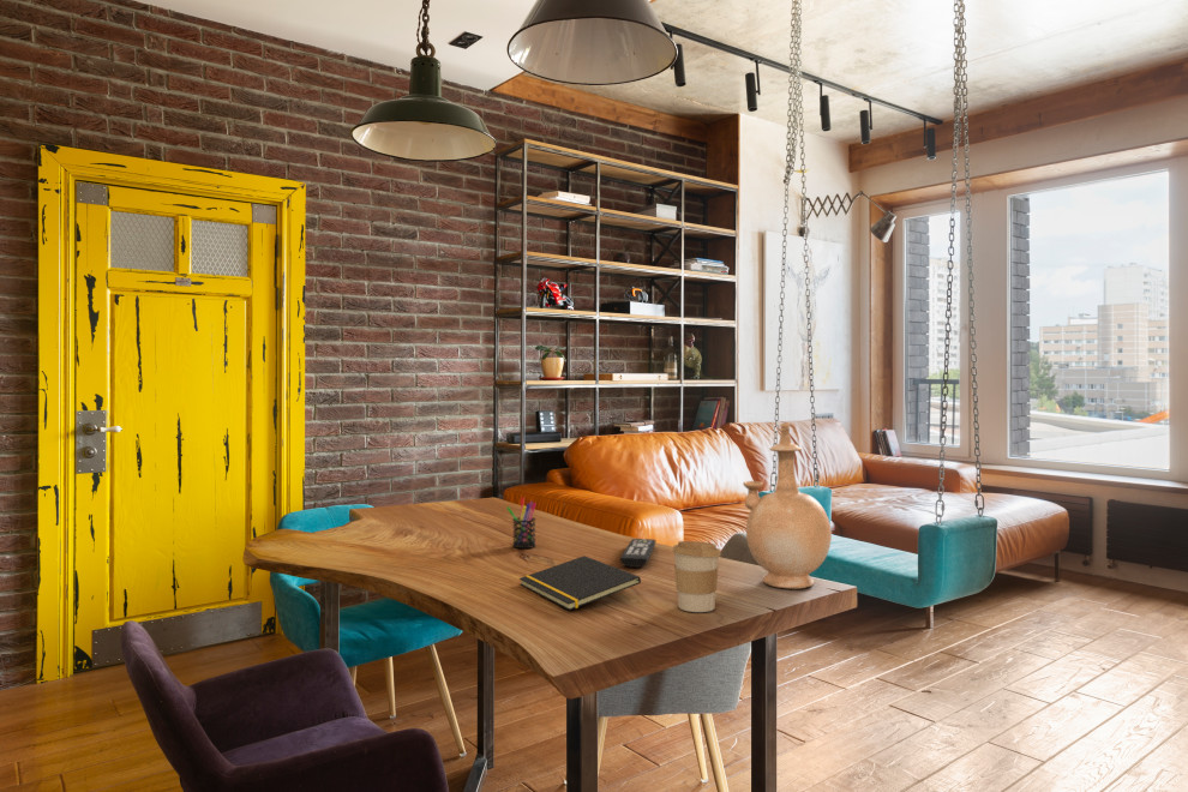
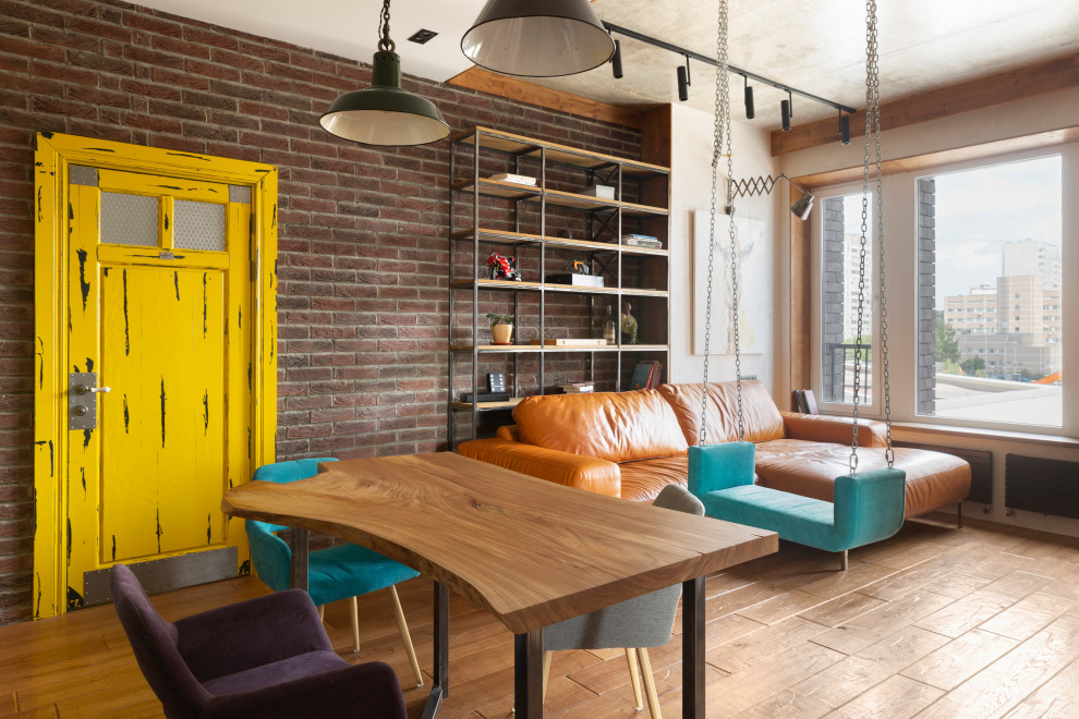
- vase [742,422,833,590]
- remote control [619,538,656,569]
- notepad [518,554,642,611]
- pen holder [505,497,536,550]
- coffee cup [672,540,722,613]
